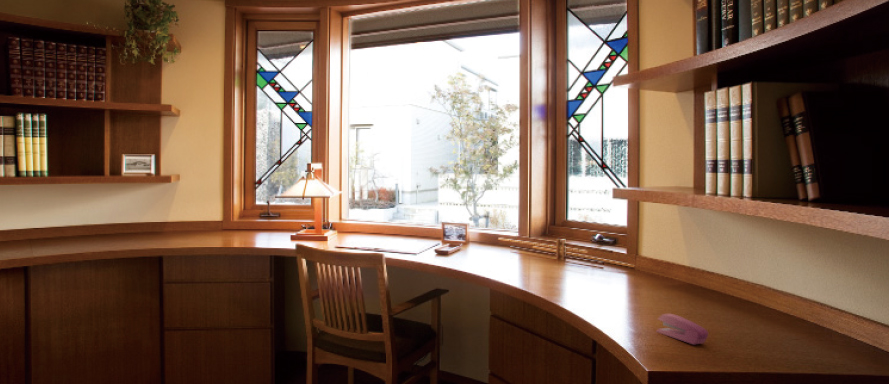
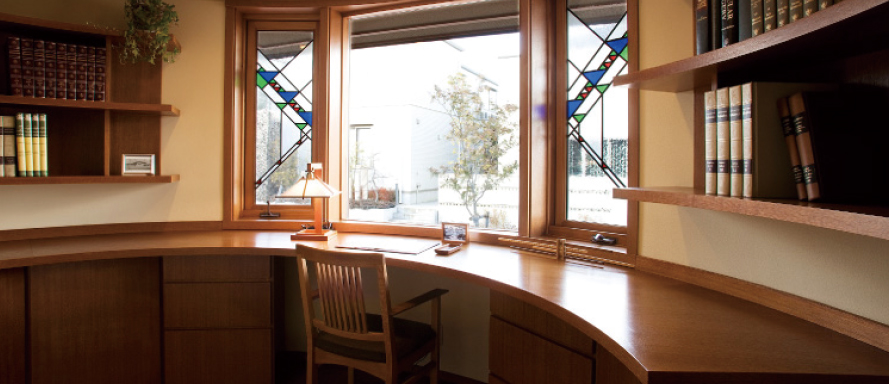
- stapler [655,313,709,346]
